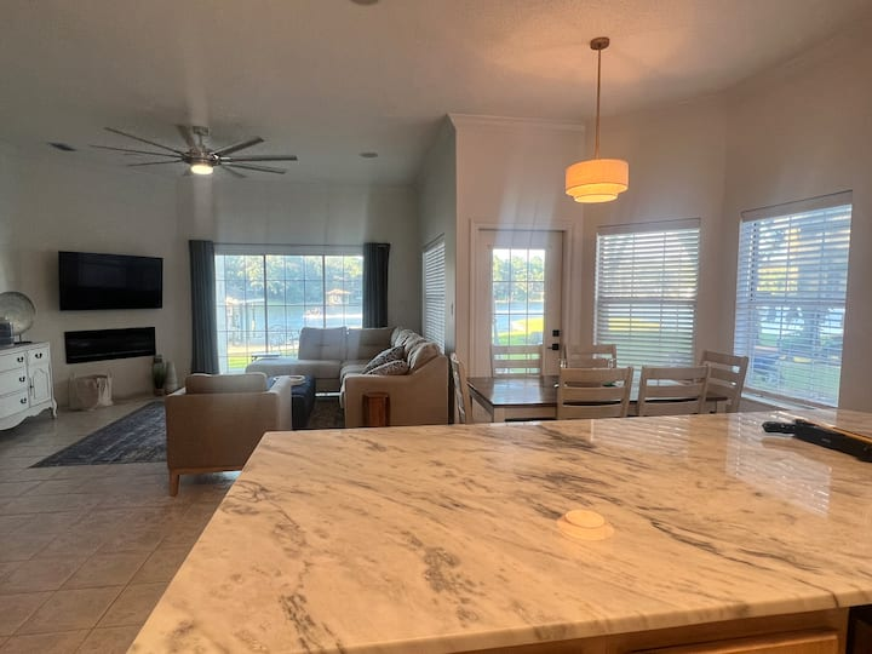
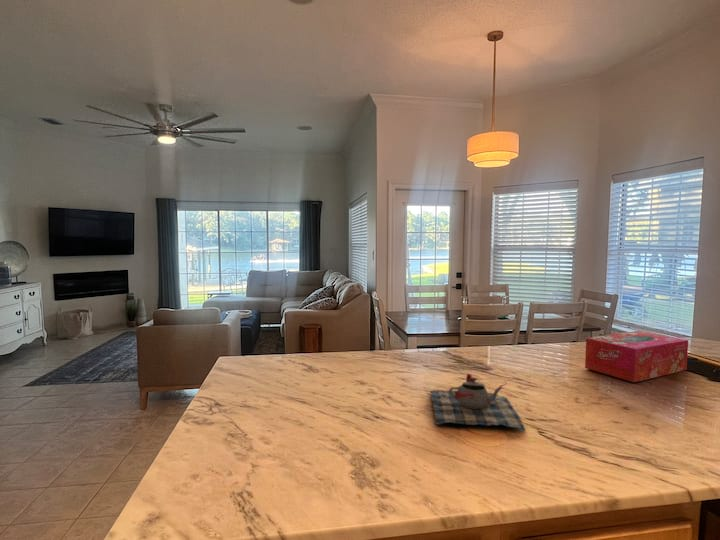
+ teapot [429,373,526,432]
+ tissue box [584,330,689,383]
